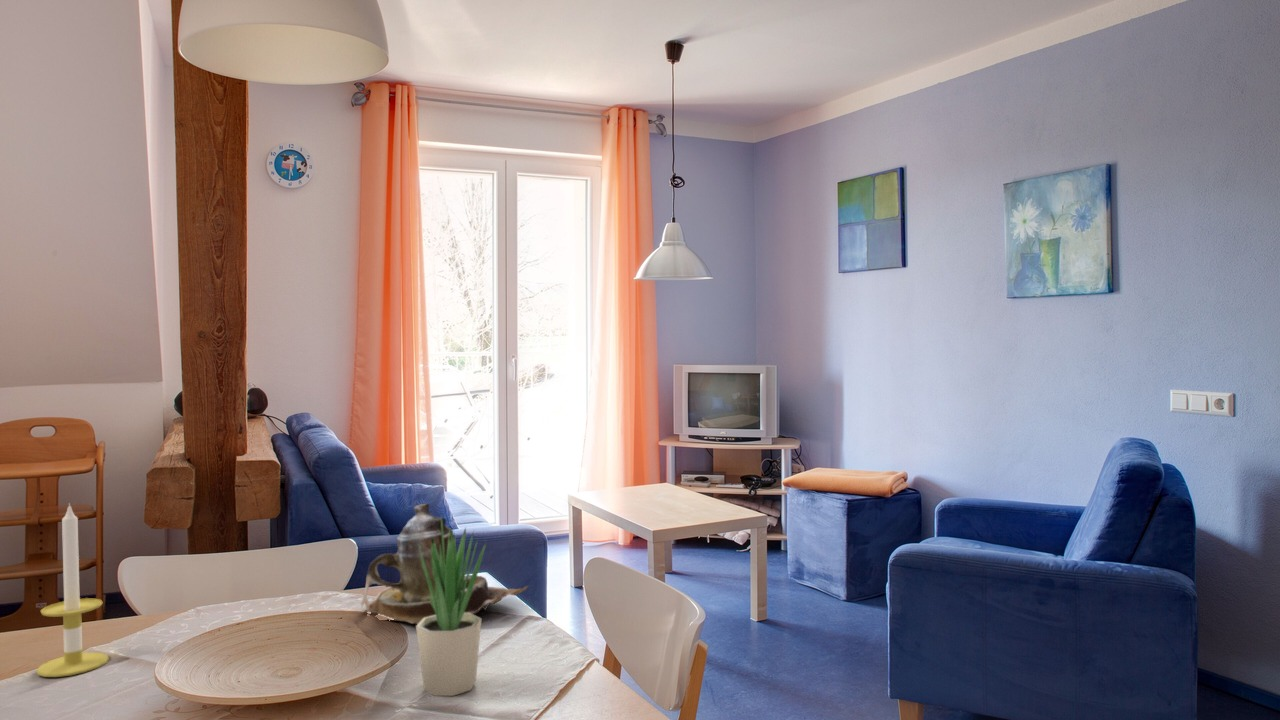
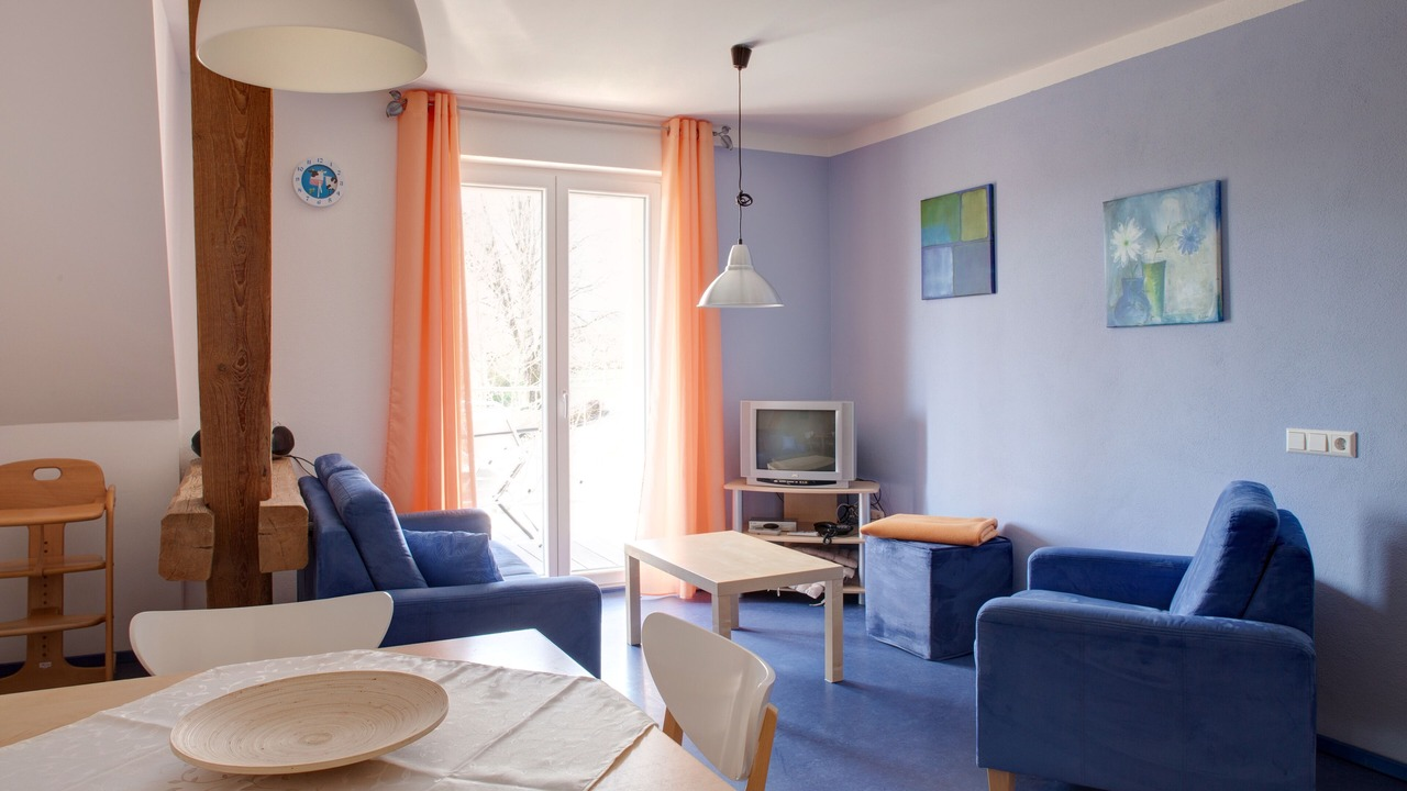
- potted plant [415,513,488,697]
- candle [36,502,110,678]
- teapot [360,503,529,625]
